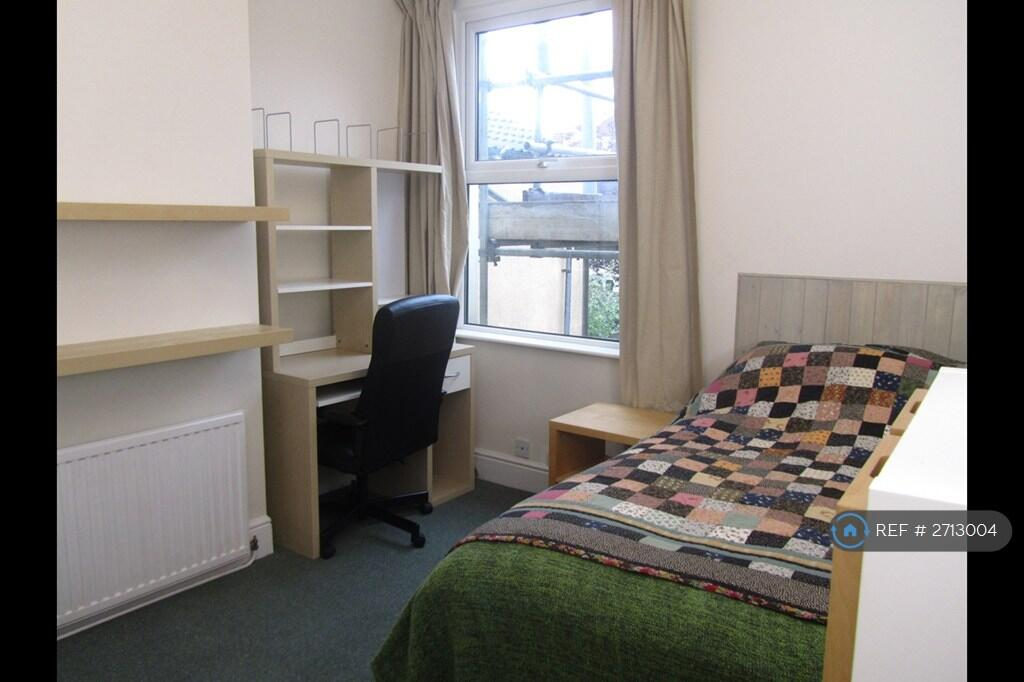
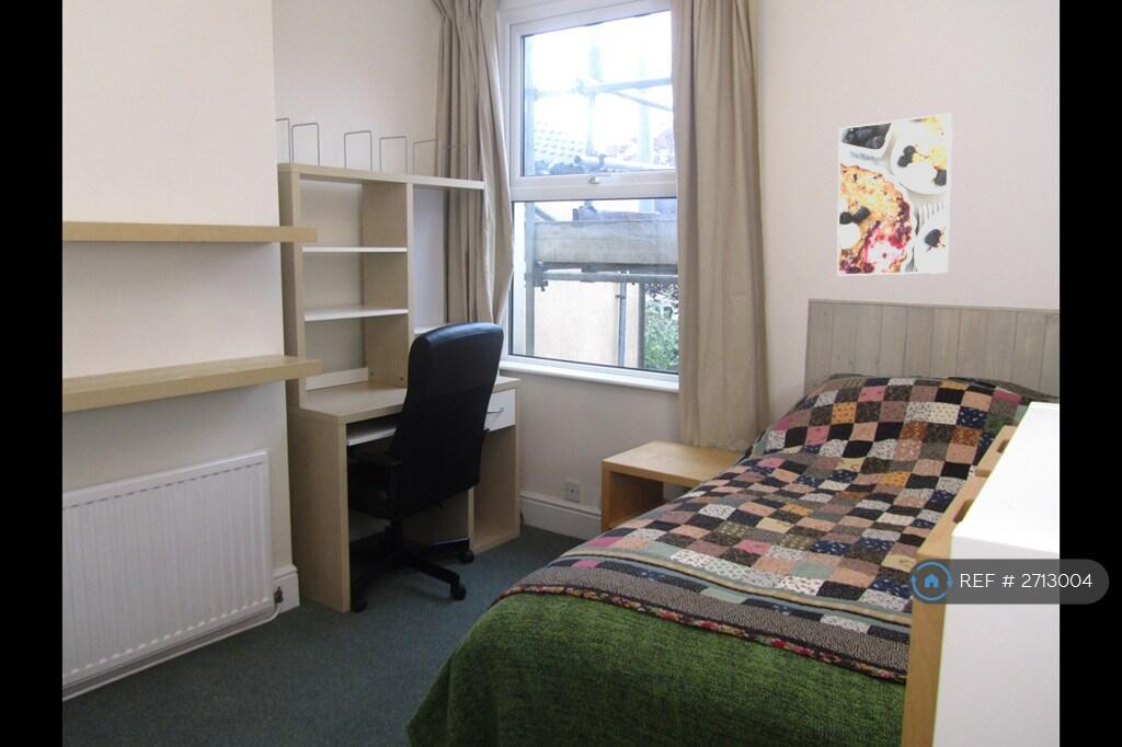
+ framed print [836,112,953,277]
